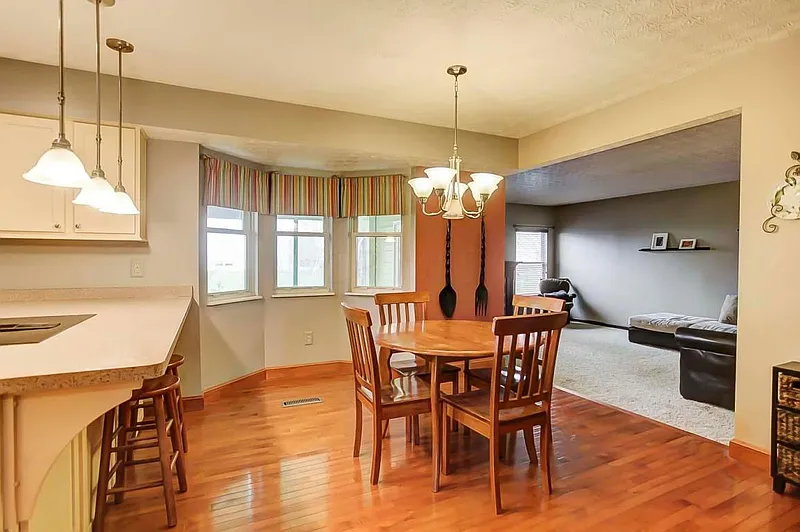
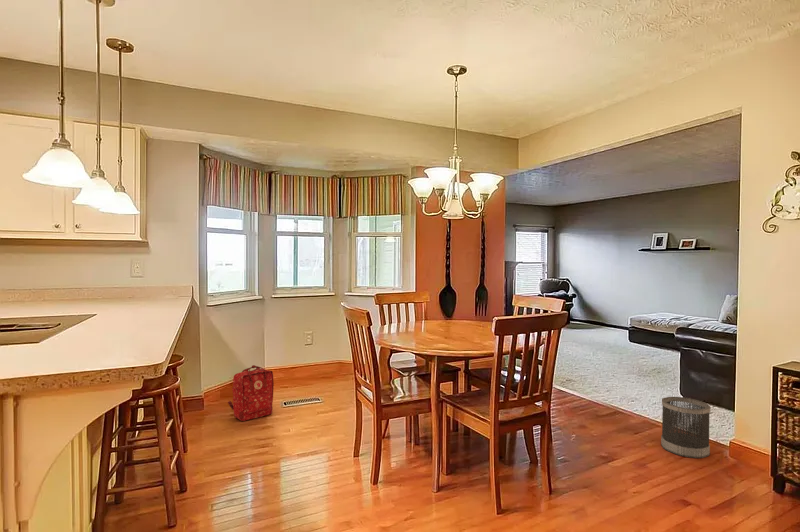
+ wastebasket [660,396,711,459]
+ backpack [227,364,275,422]
